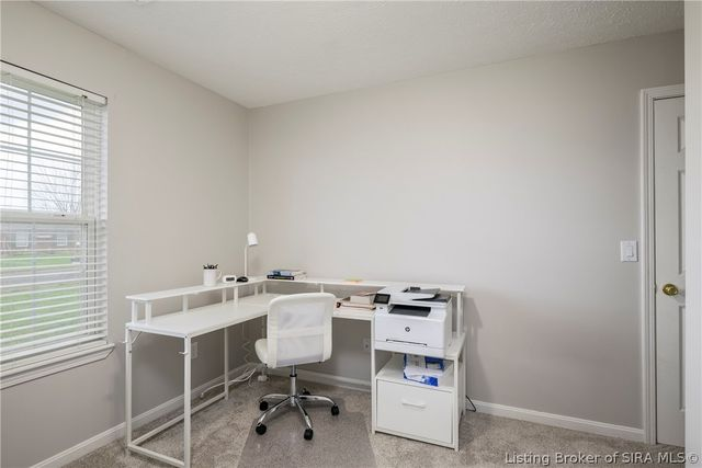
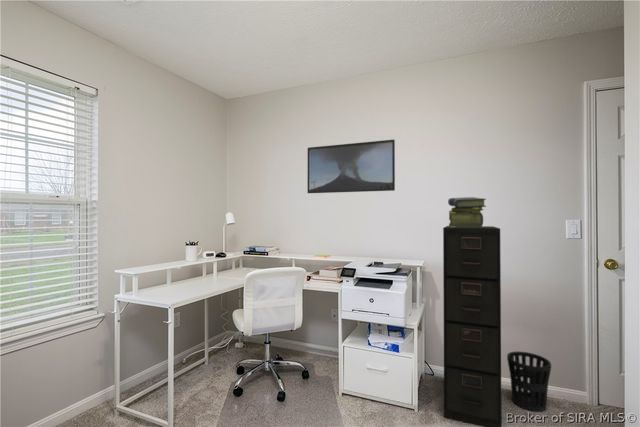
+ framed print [307,139,396,194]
+ wastebasket [506,350,552,413]
+ filing cabinet [442,225,503,427]
+ stack of books [447,196,487,227]
